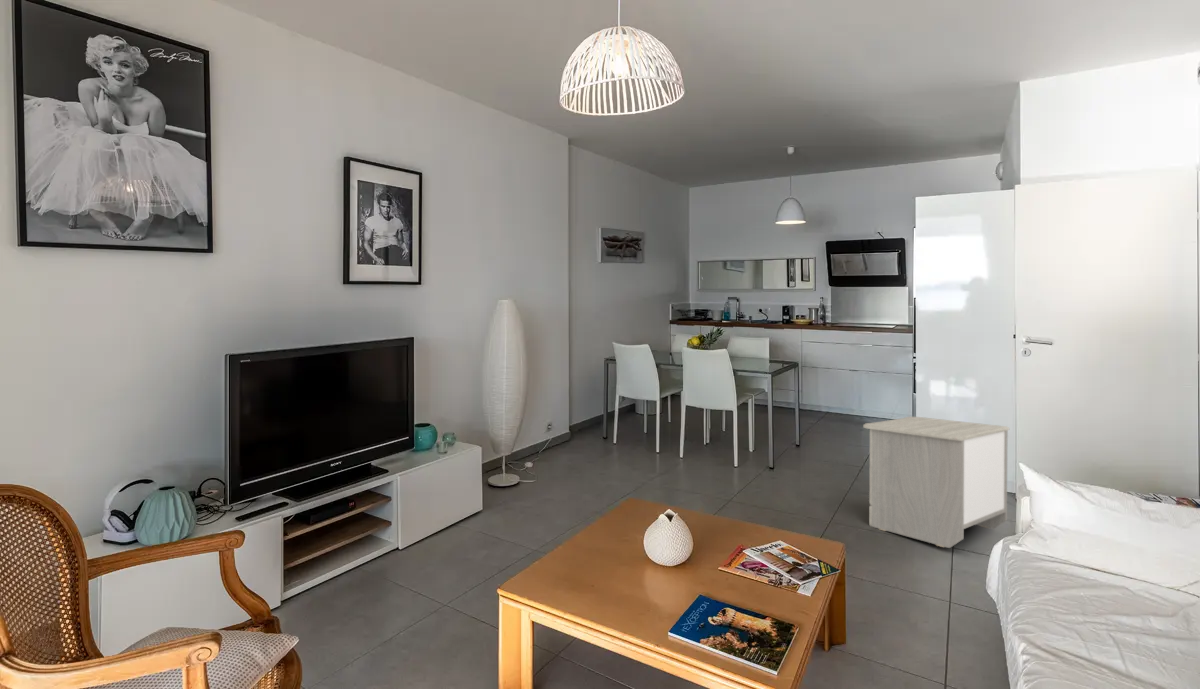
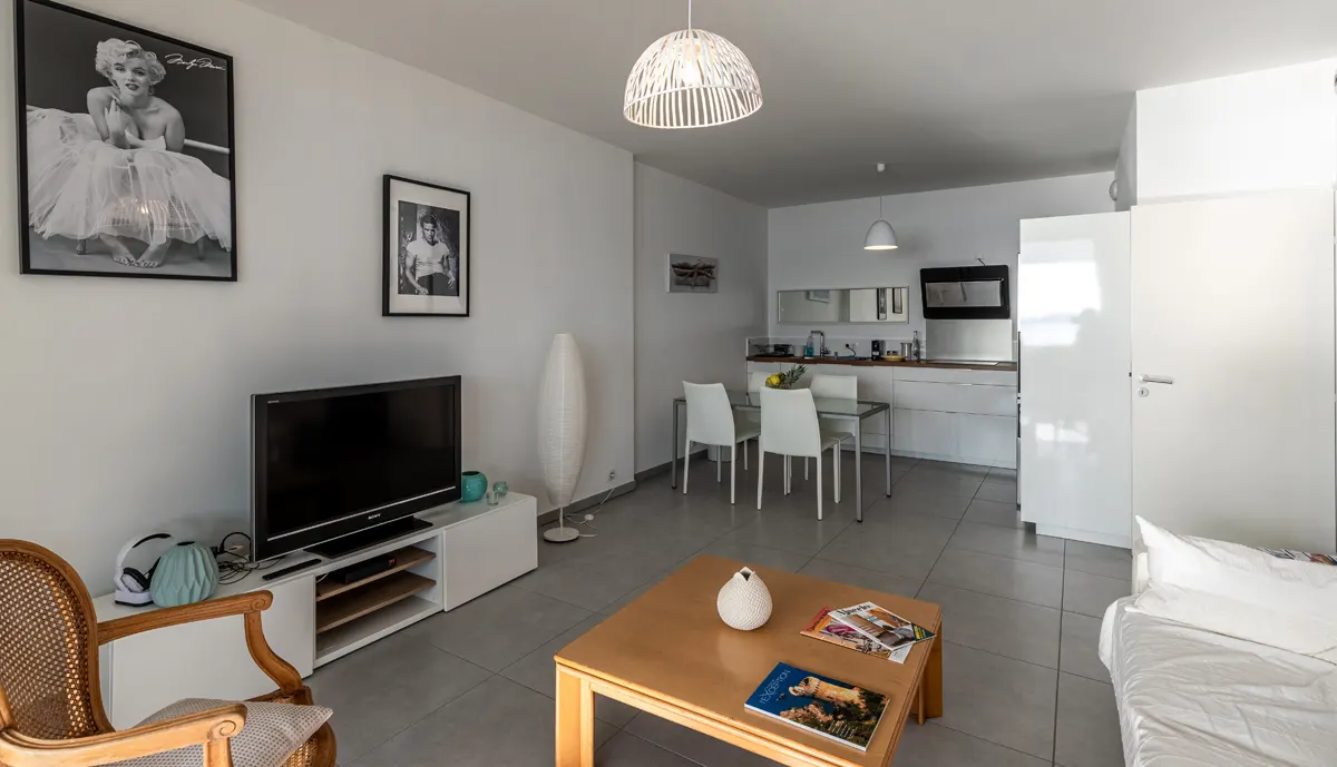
- nightstand [862,416,1010,549]
